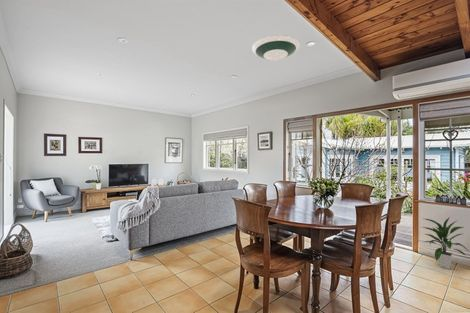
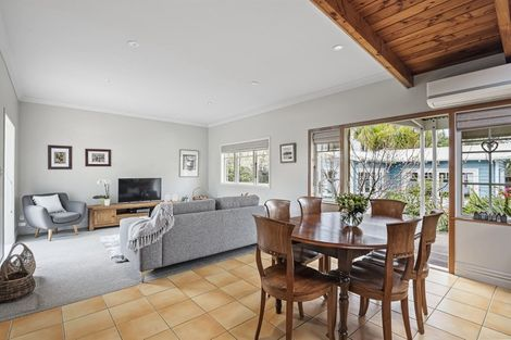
- indoor plant [421,216,470,270]
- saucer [251,34,301,61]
